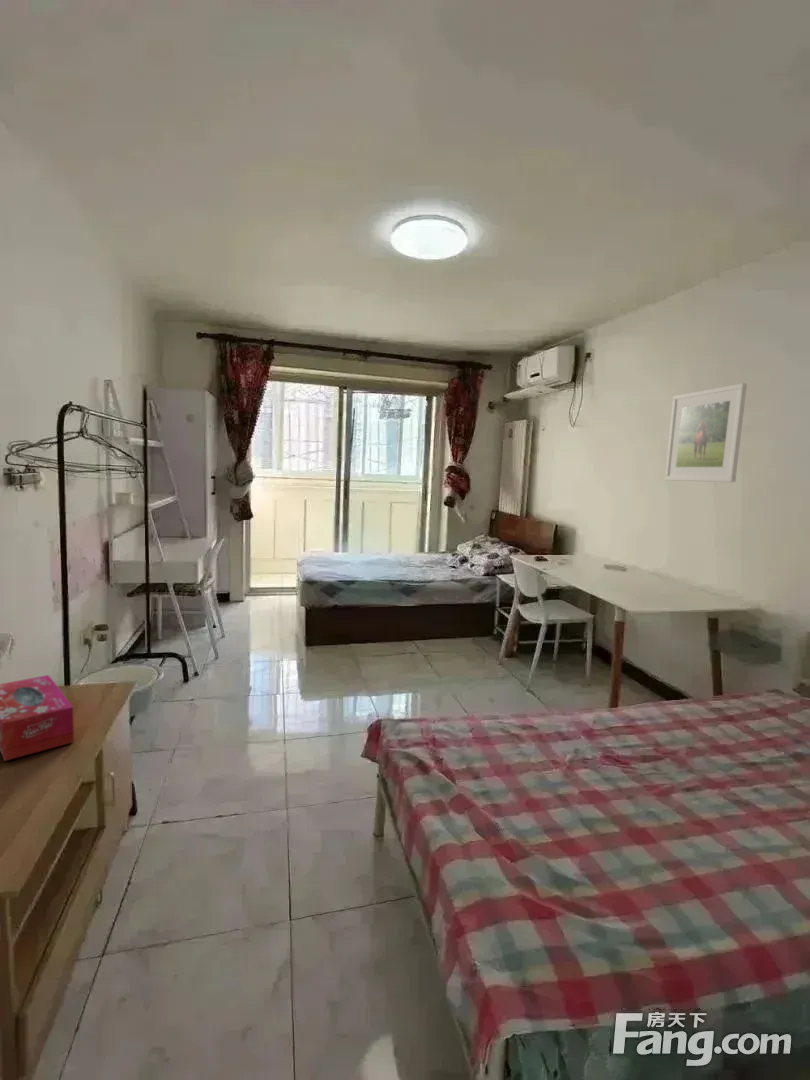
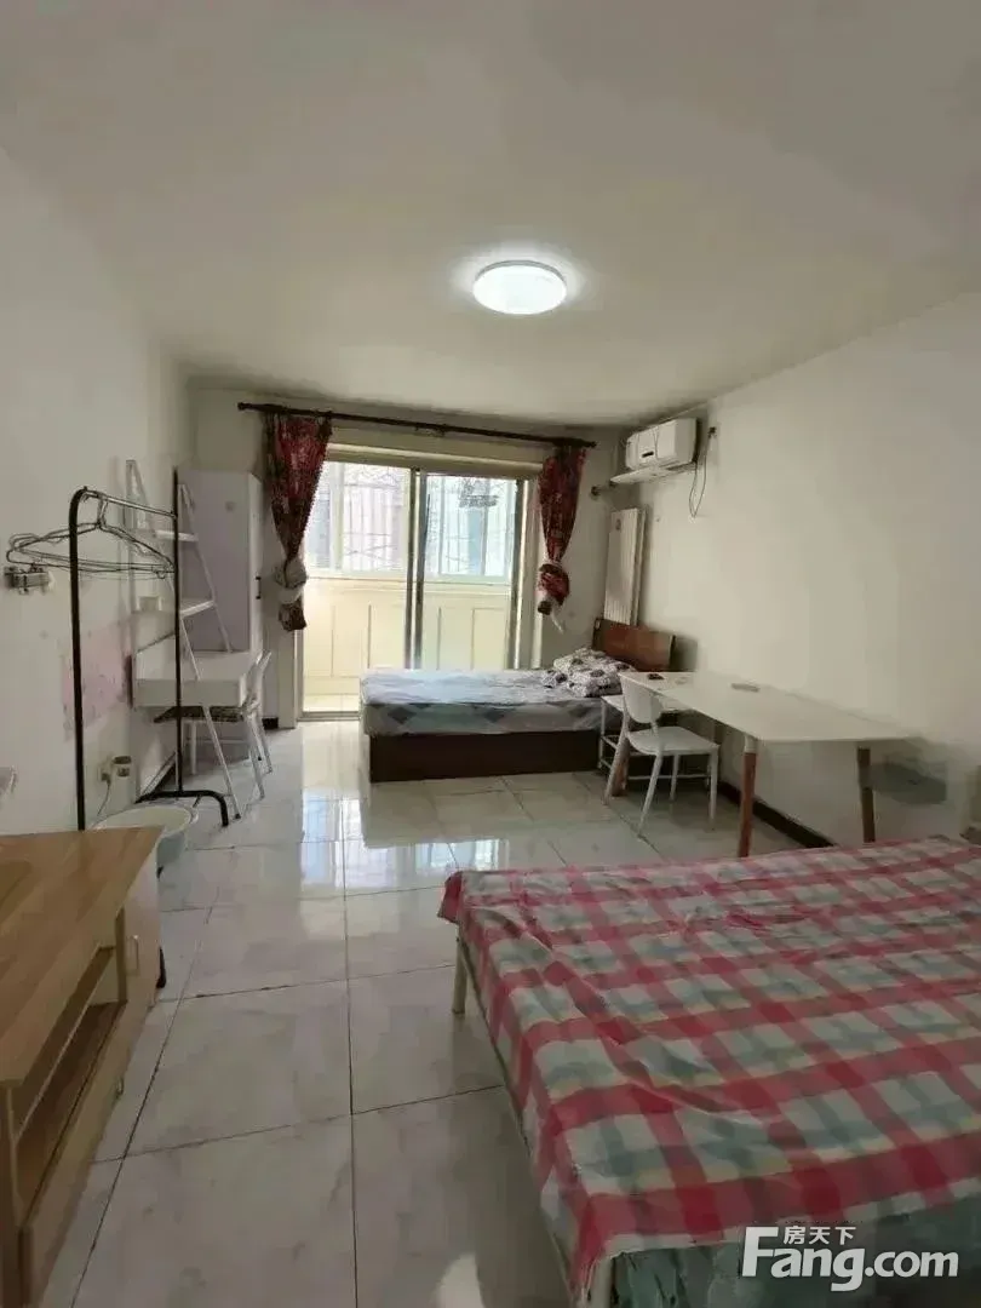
- tissue box [0,674,75,762]
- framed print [664,382,748,483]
